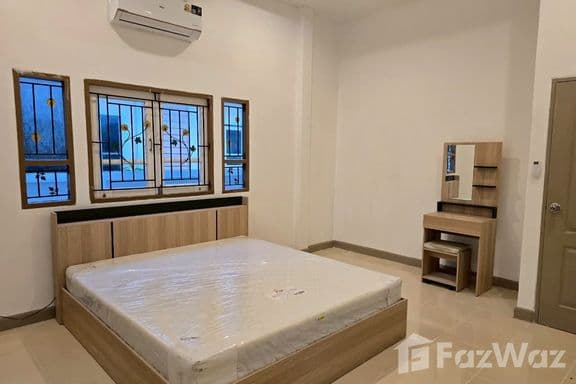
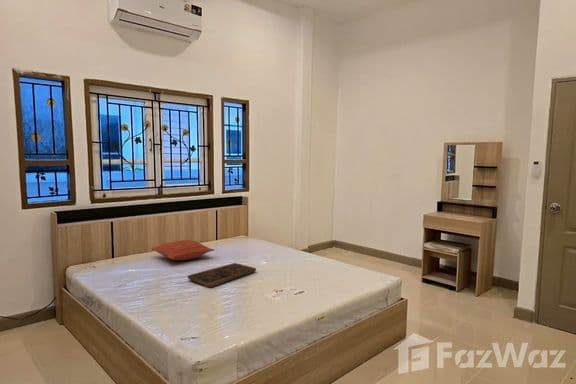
+ decorative tray [187,262,257,288]
+ pillow [150,239,215,261]
